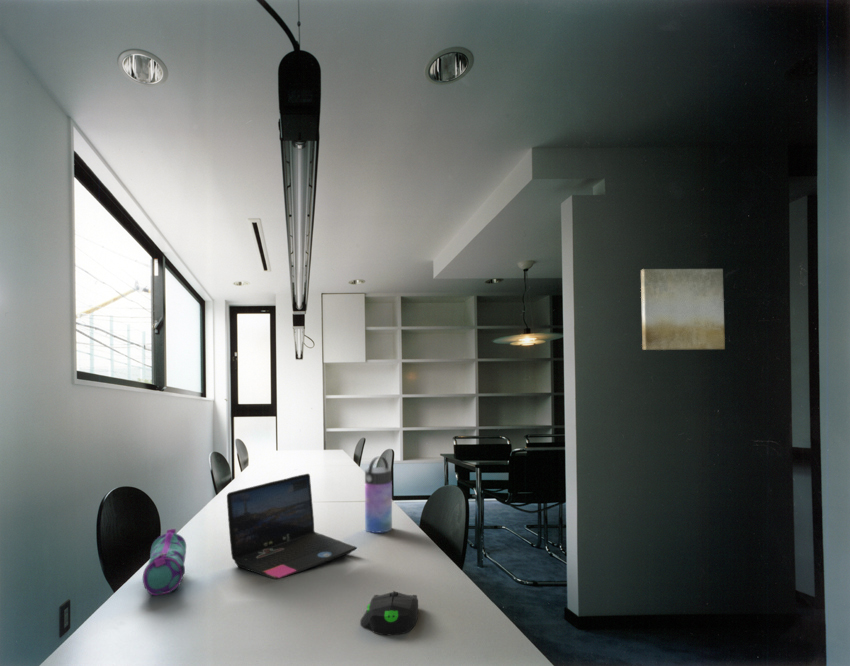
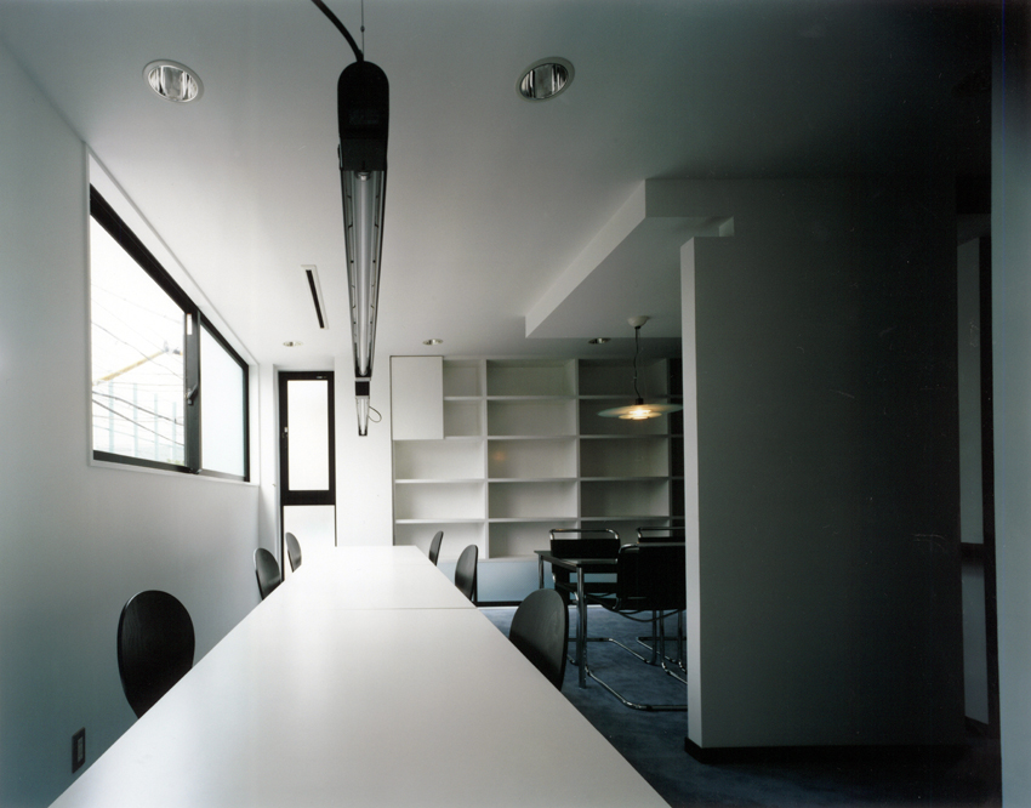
- wall art [640,268,726,351]
- laptop [226,473,358,580]
- water bottle [364,456,393,534]
- computer mouse [359,590,419,636]
- pencil case [142,528,187,596]
